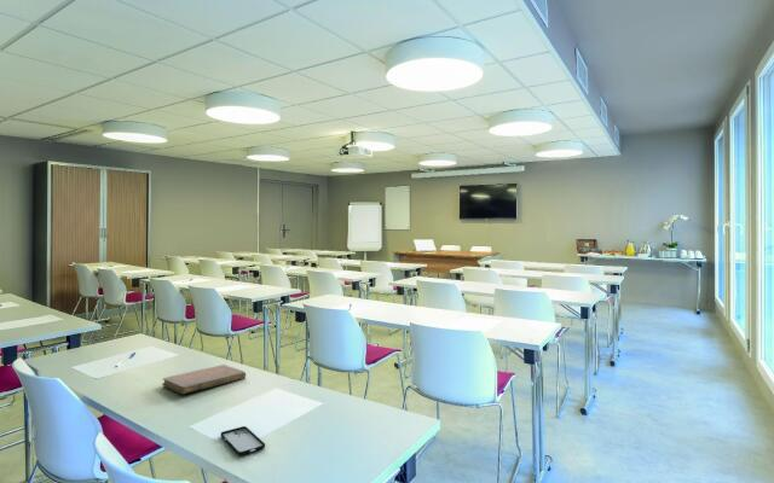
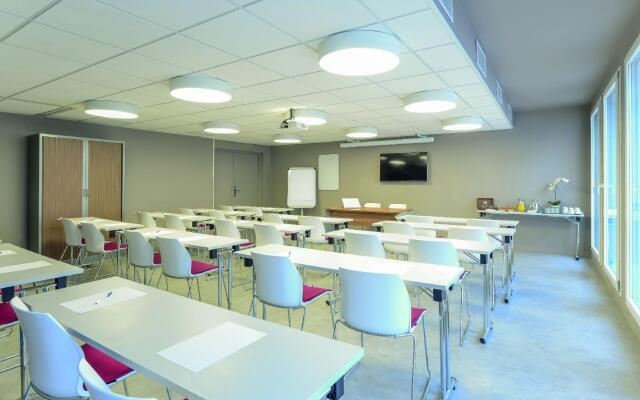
- smartphone [220,425,266,456]
- notebook [161,363,247,395]
